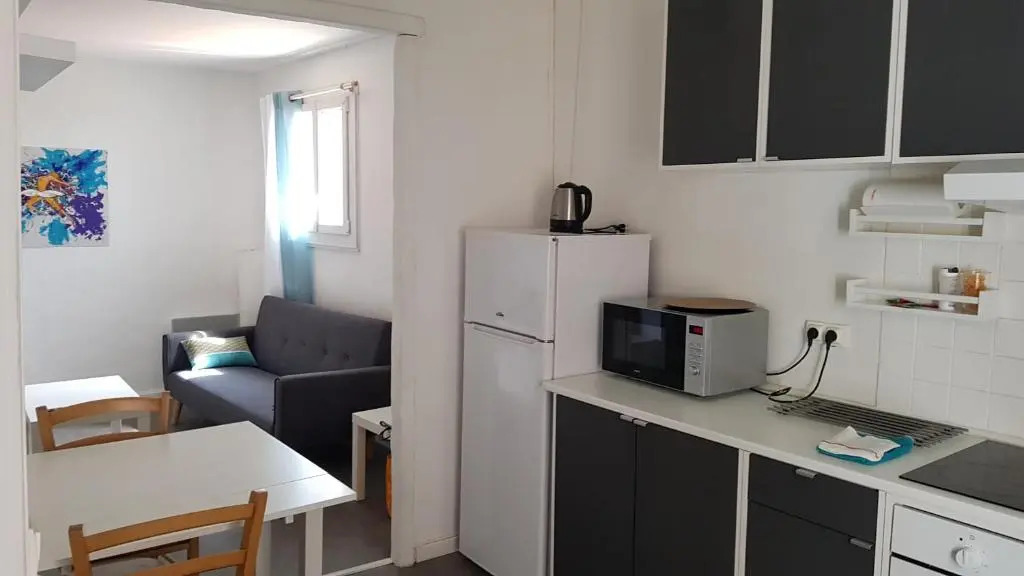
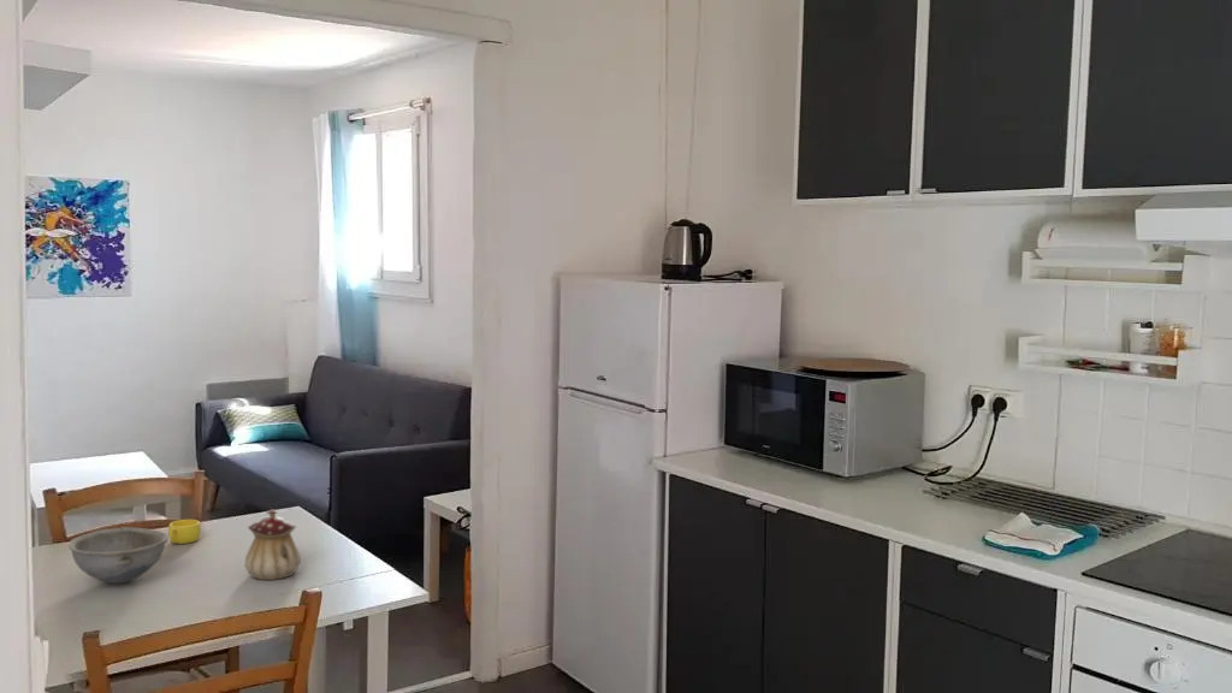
+ bowl [67,526,170,585]
+ cup [167,519,202,545]
+ teapot [244,508,302,581]
